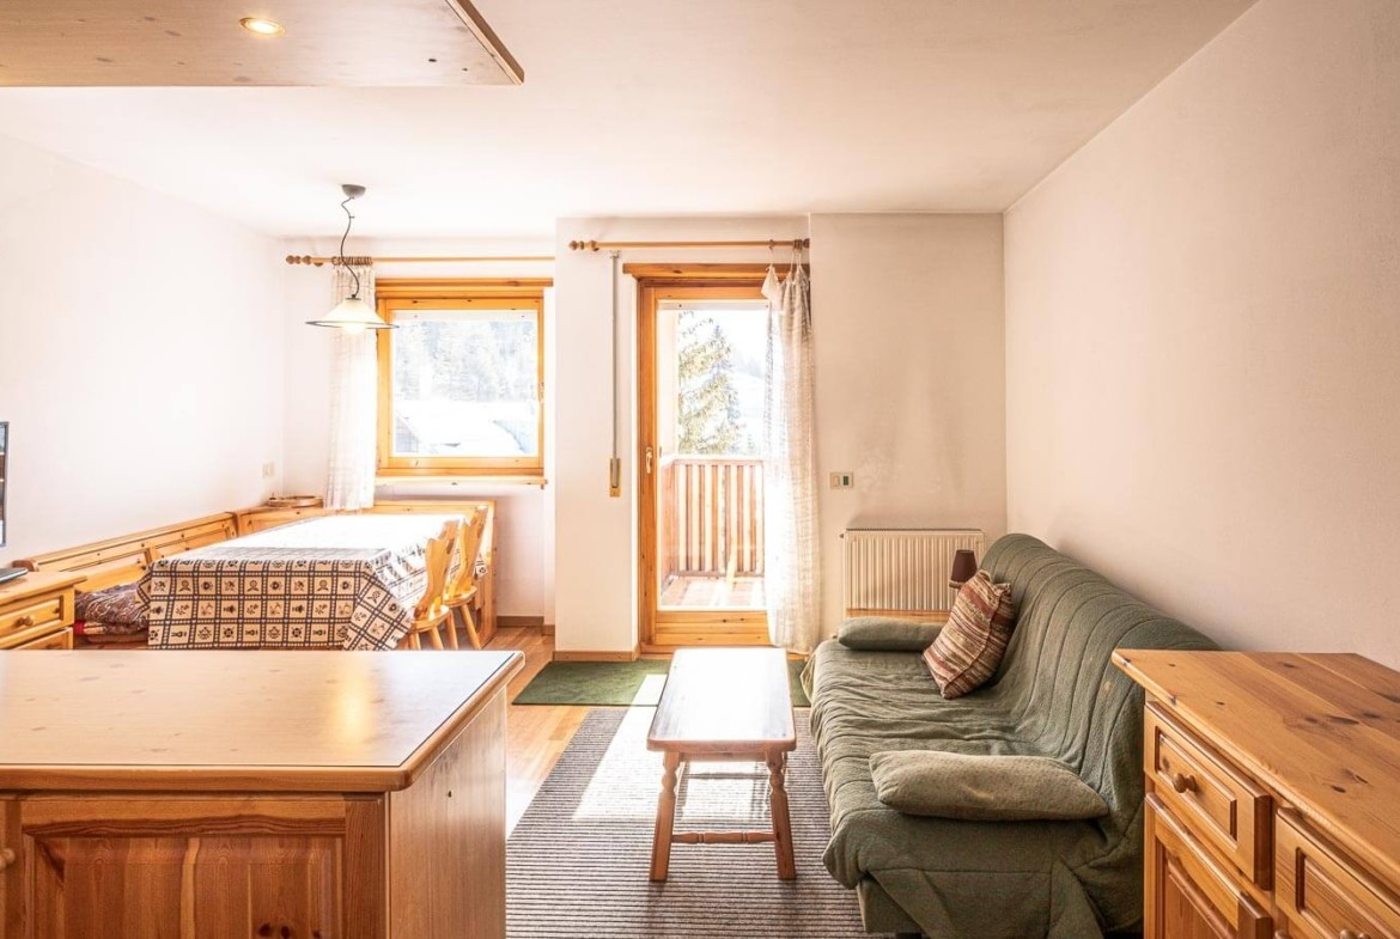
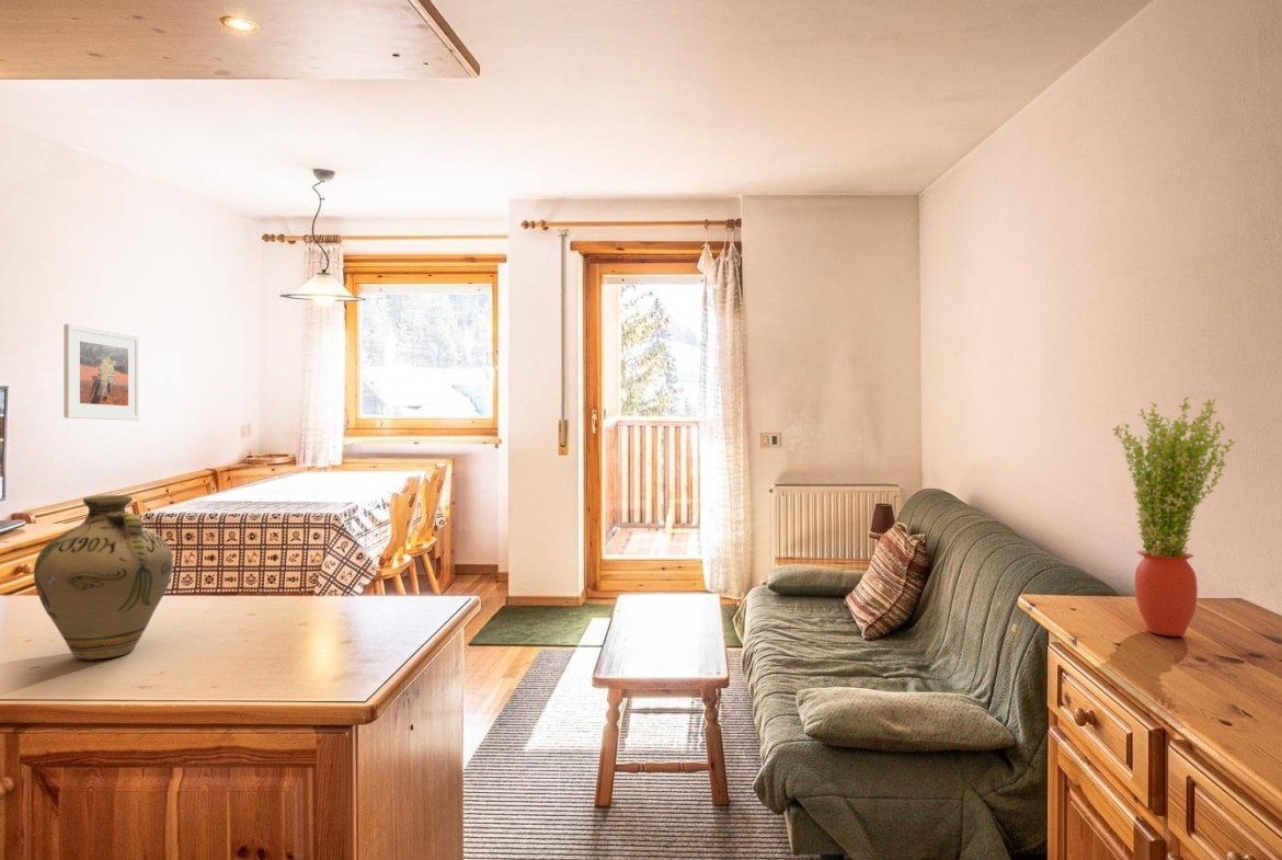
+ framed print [62,323,140,422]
+ jug [33,494,174,661]
+ potted plant [1111,395,1237,638]
